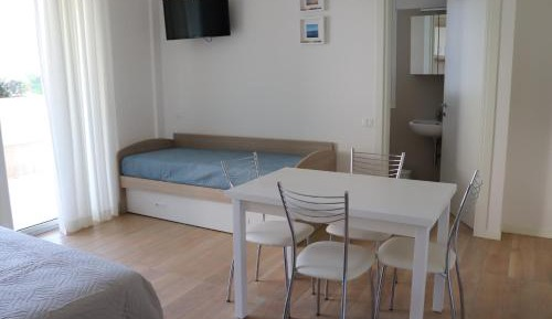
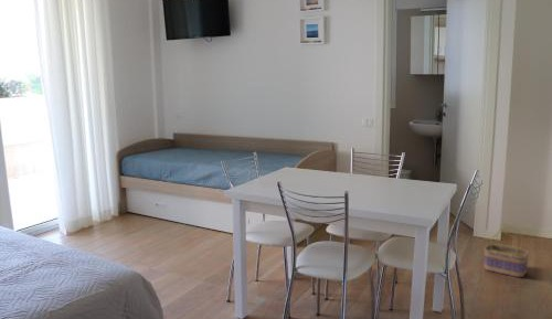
+ basket [484,225,530,278]
